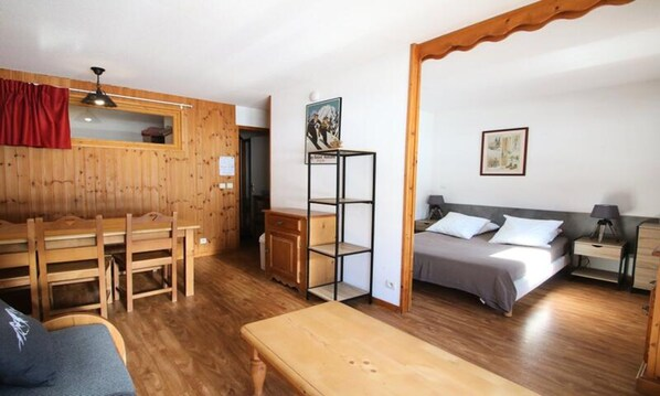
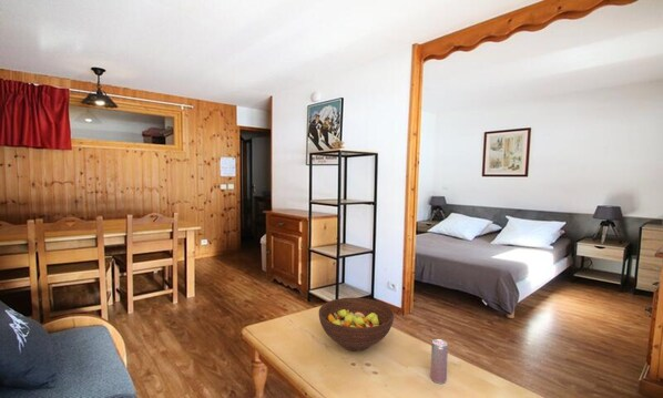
+ fruit bowl [318,297,395,353]
+ beverage can [429,338,449,385]
